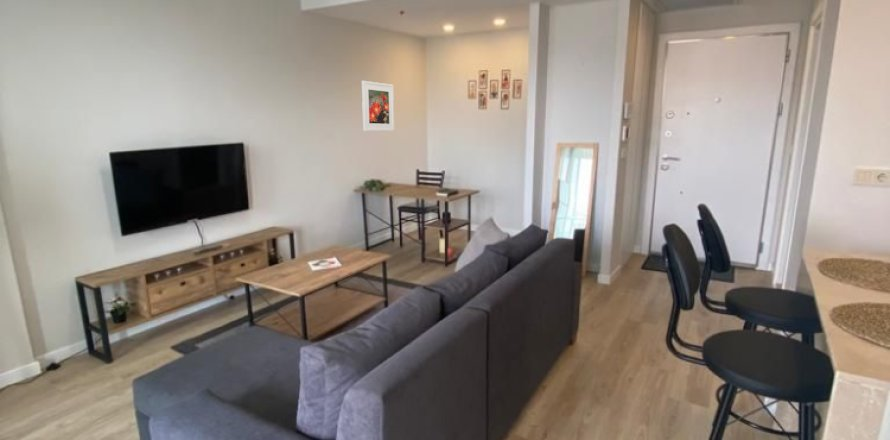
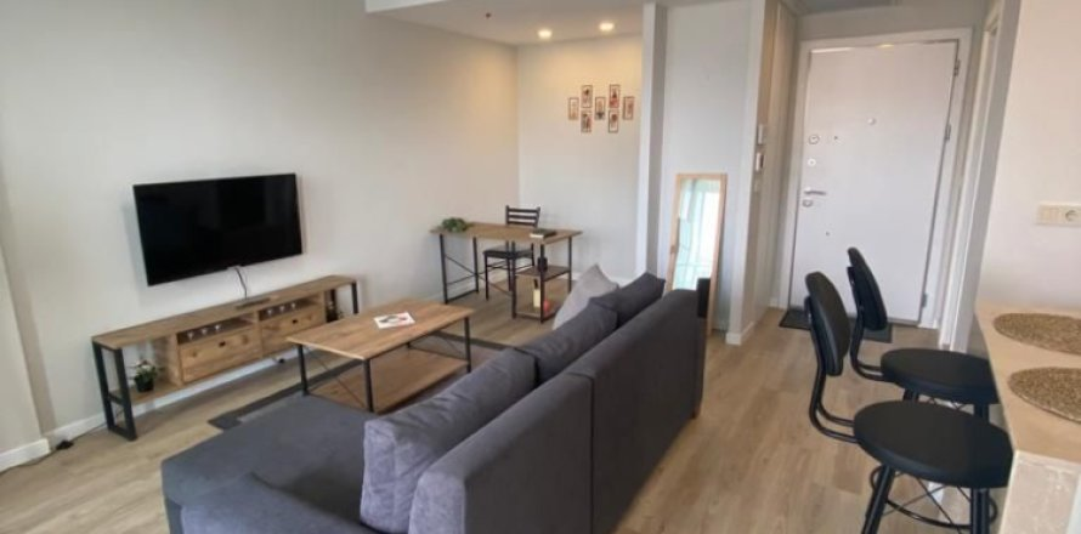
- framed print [361,80,395,132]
